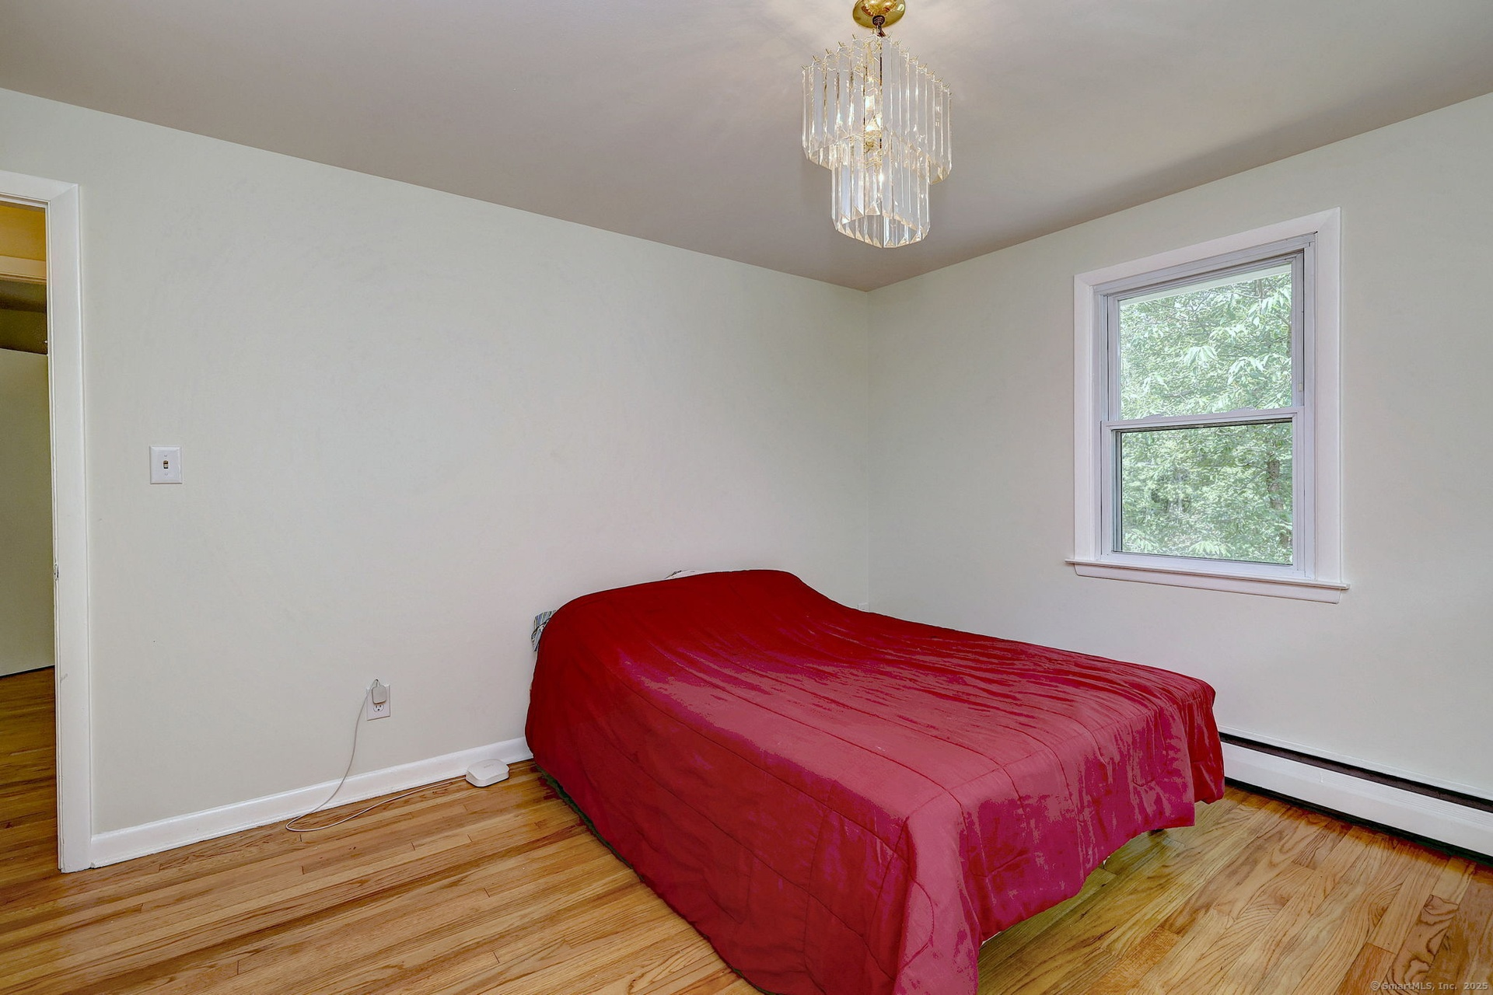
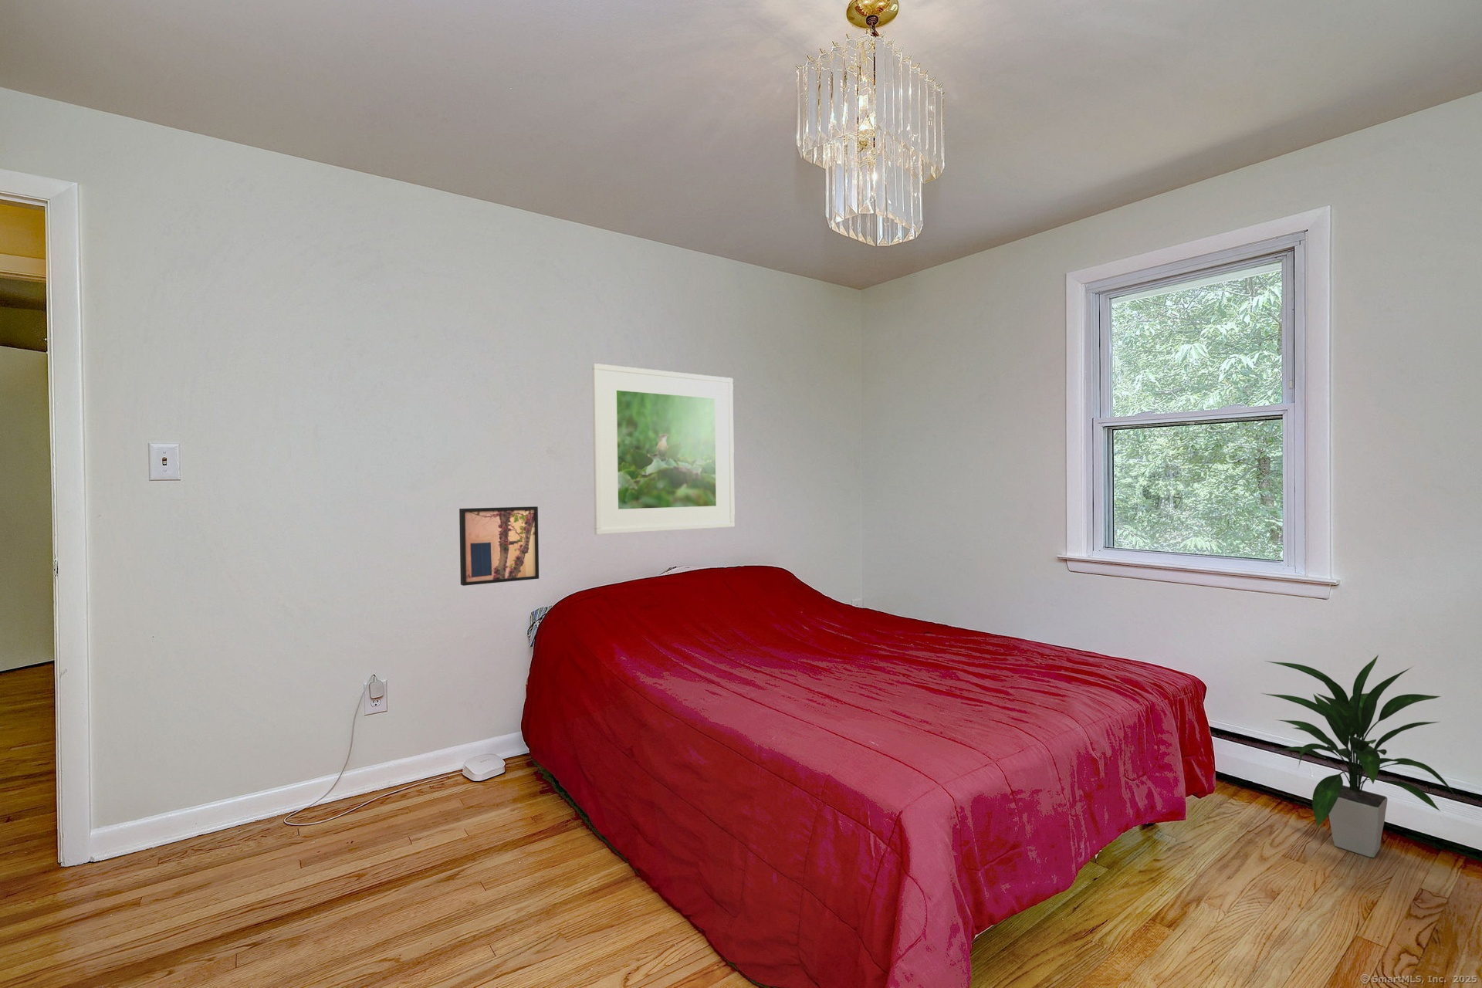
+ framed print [591,363,735,536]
+ indoor plant [1261,654,1460,858]
+ wall art [459,505,539,587]
